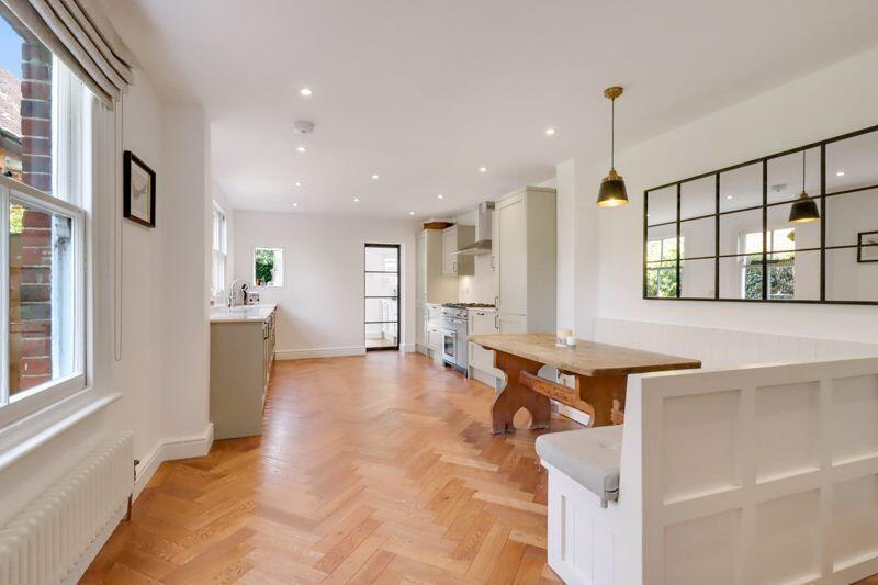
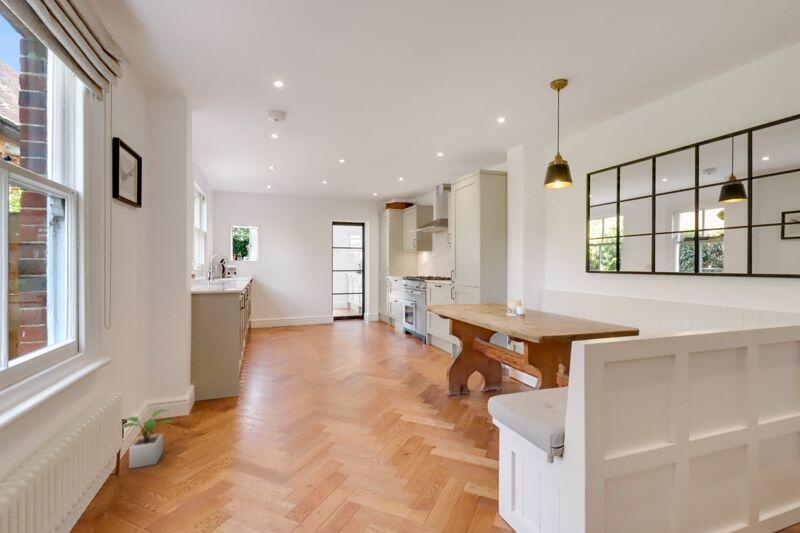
+ potted plant [122,408,174,469]
